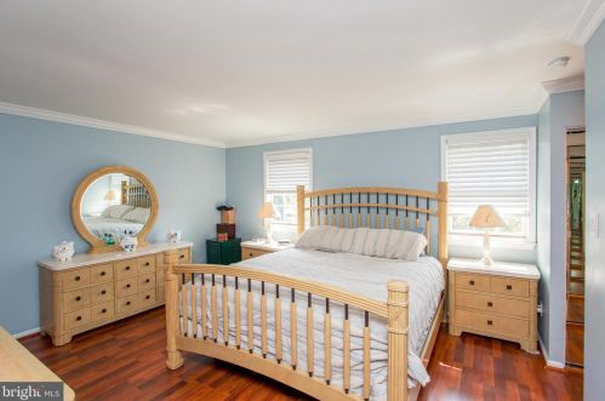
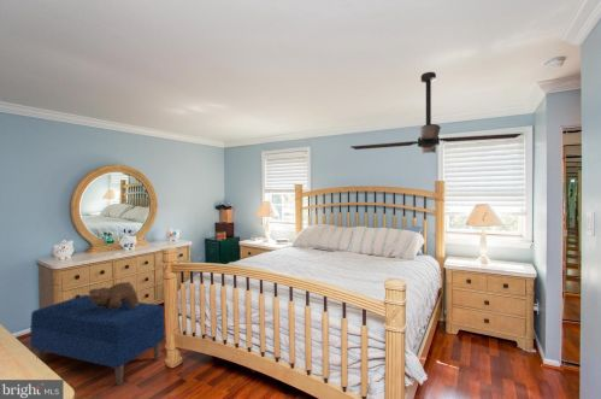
+ teddy bear [88,281,140,309]
+ ceiling fan [349,71,524,154]
+ bench [29,294,165,386]
